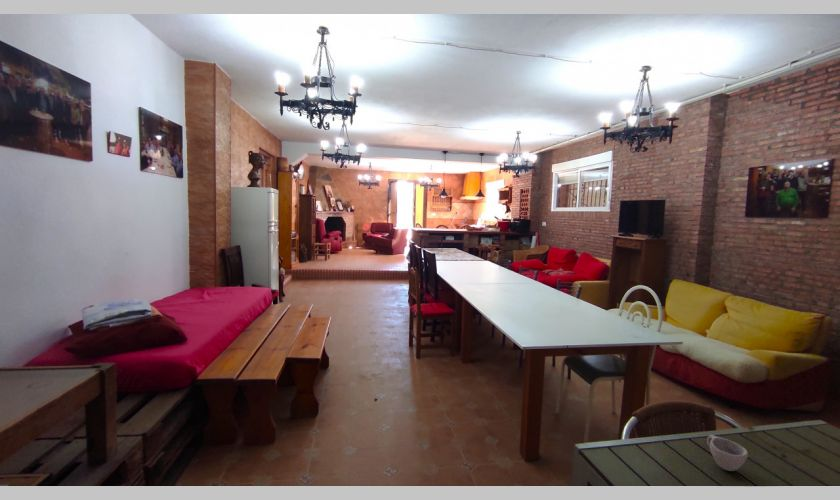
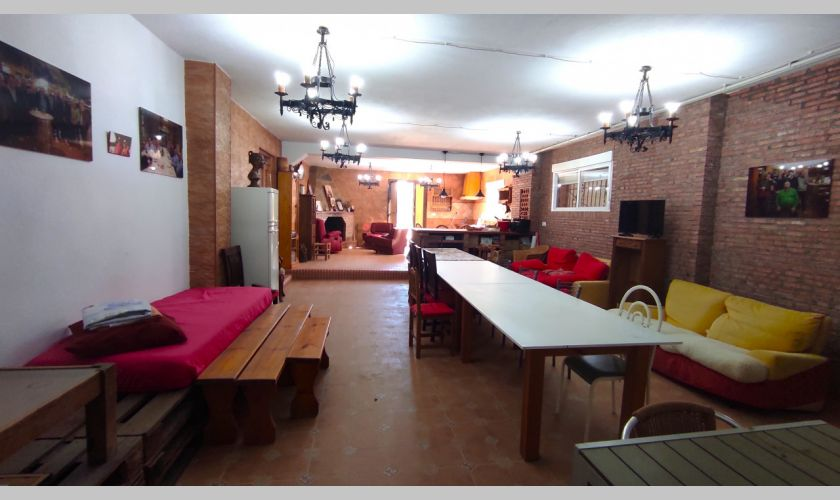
- cup [706,434,749,472]
